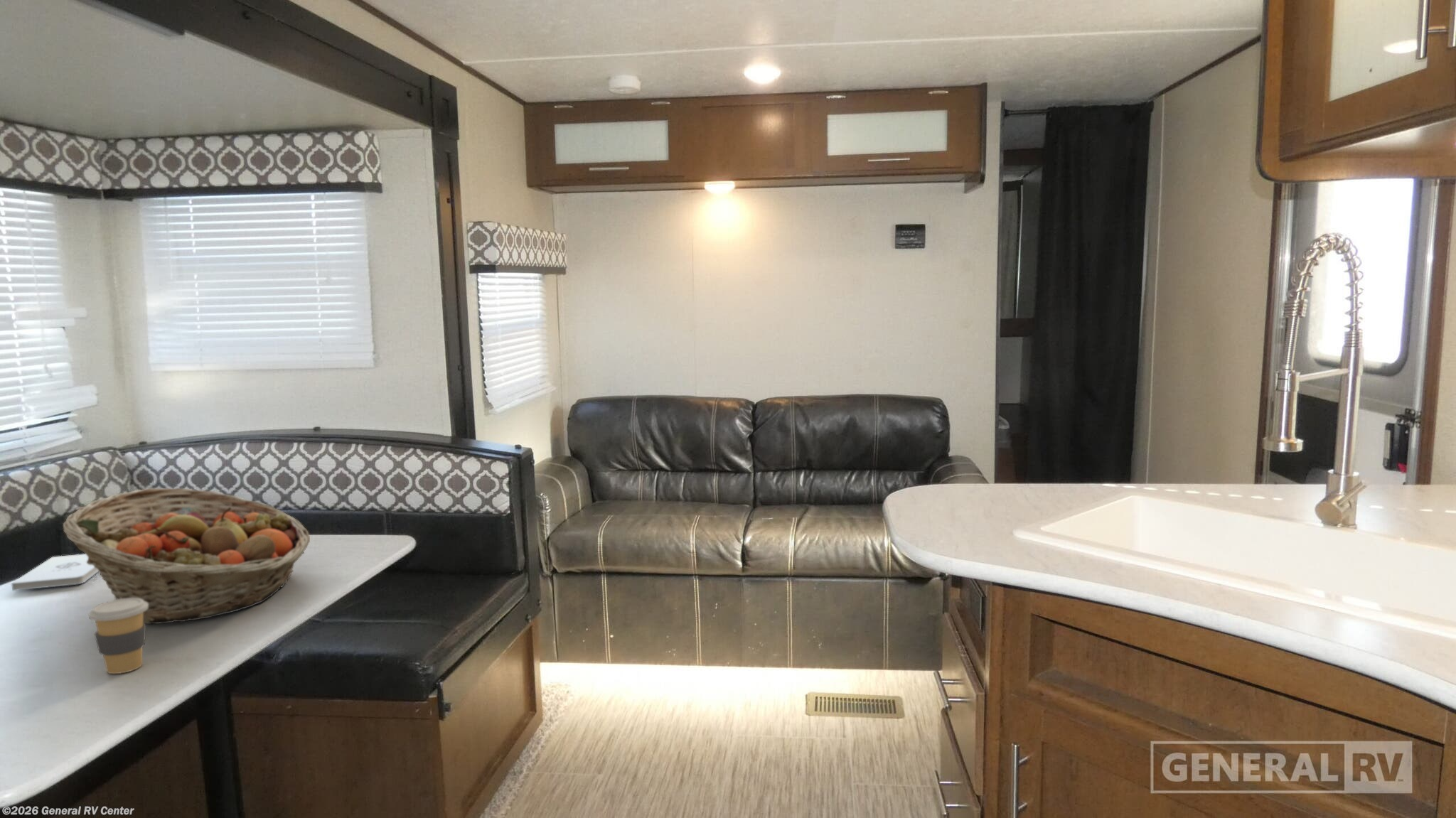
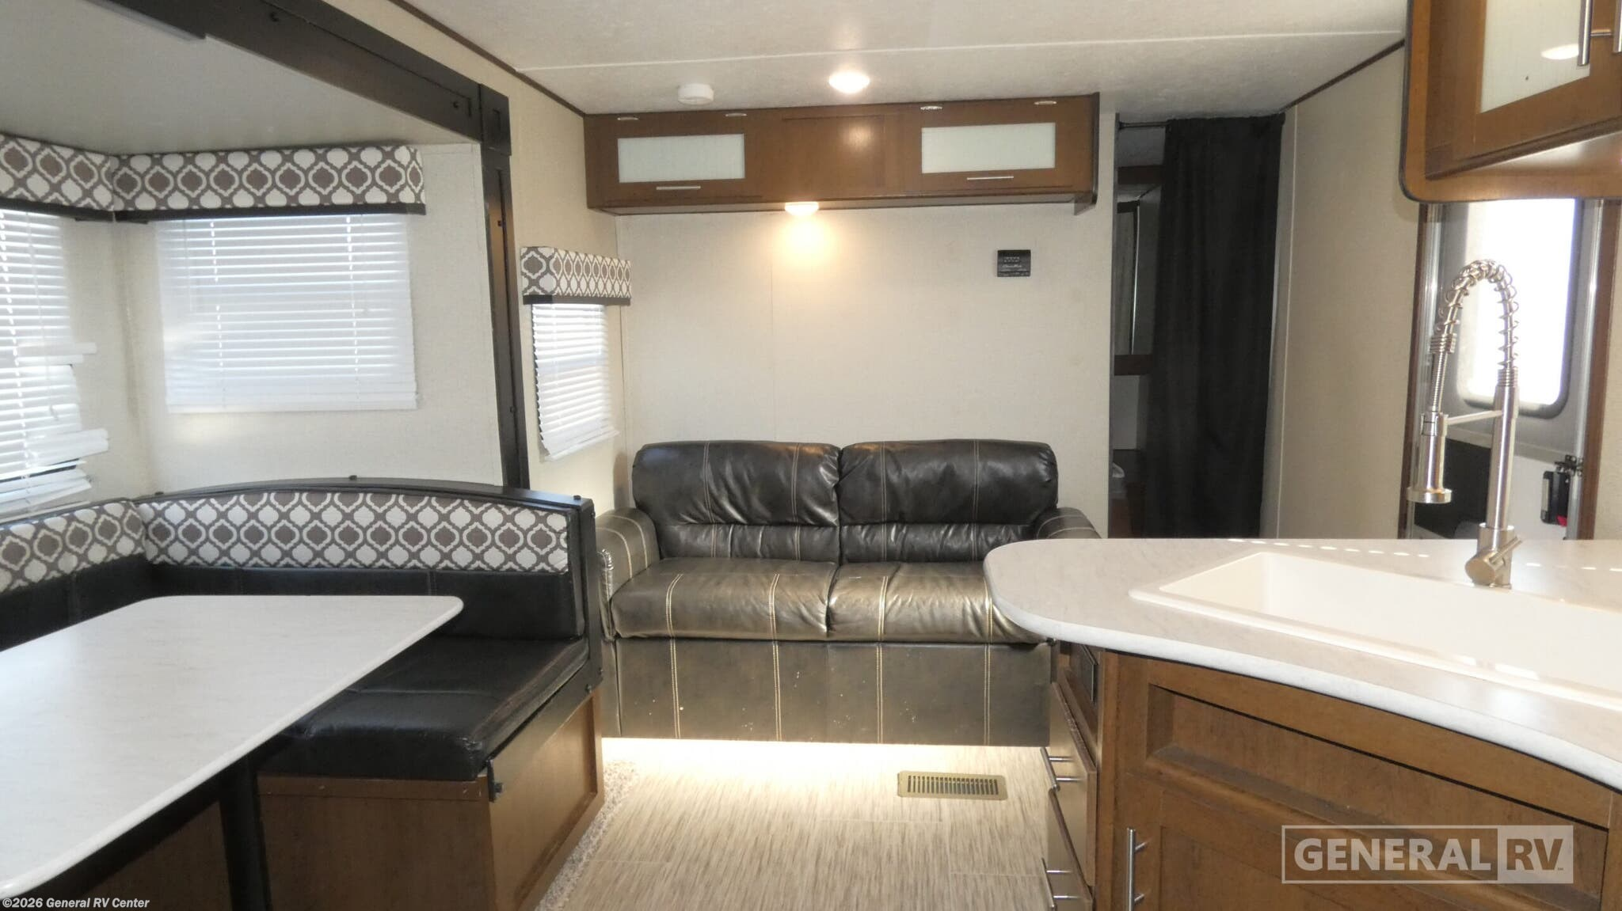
- fruit basket [63,488,311,625]
- notepad [11,554,99,591]
- coffee cup [88,598,148,674]
